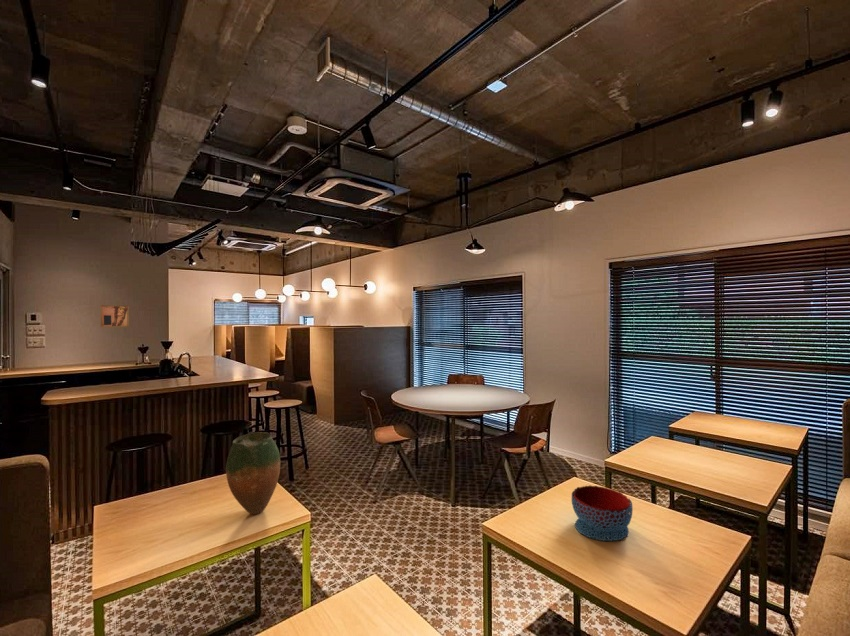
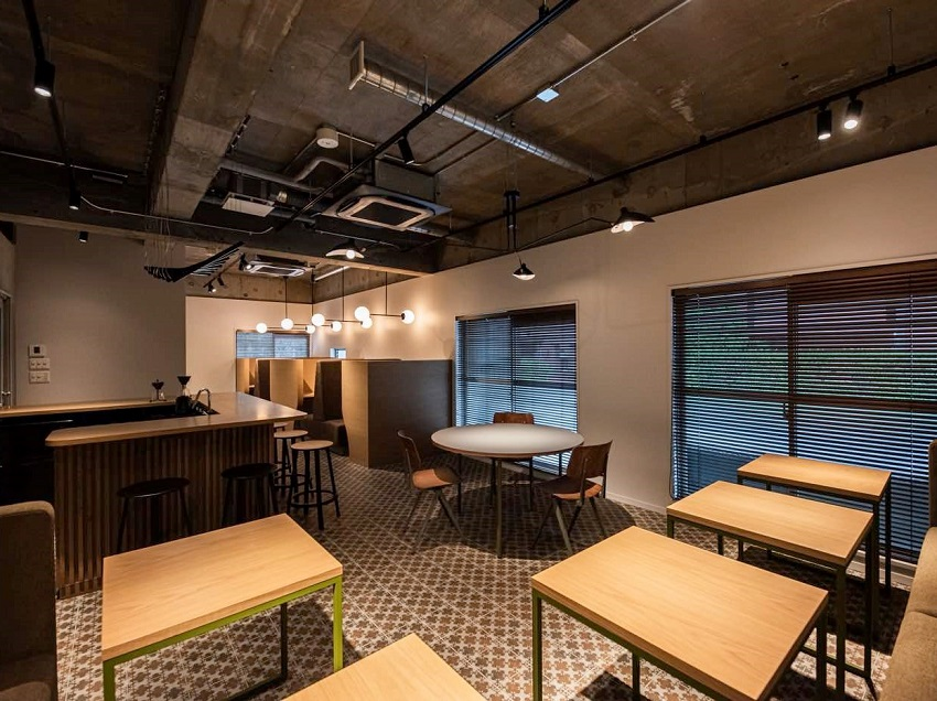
- vase [225,431,281,516]
- wall art [100,304,130,328]
- bowl [571,485,634,542]
